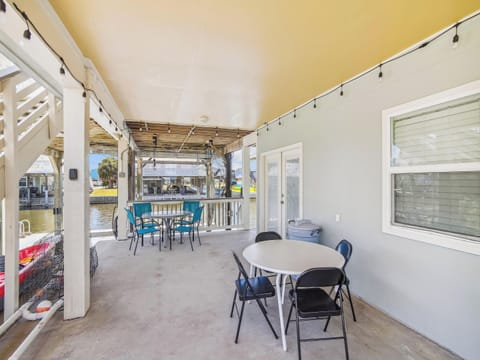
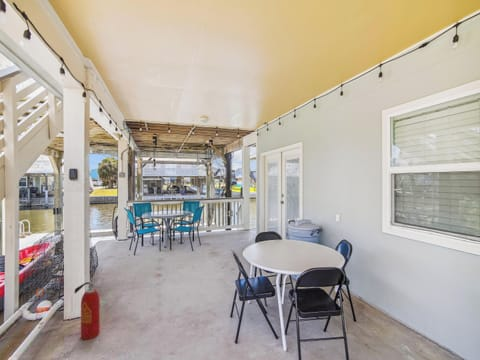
+ fire extinguisher [74,281,101,341]
